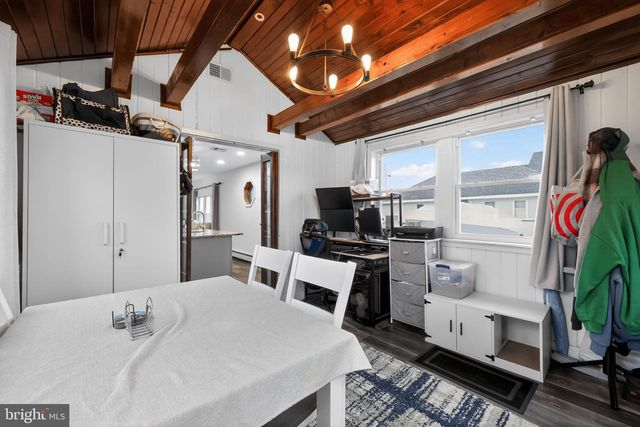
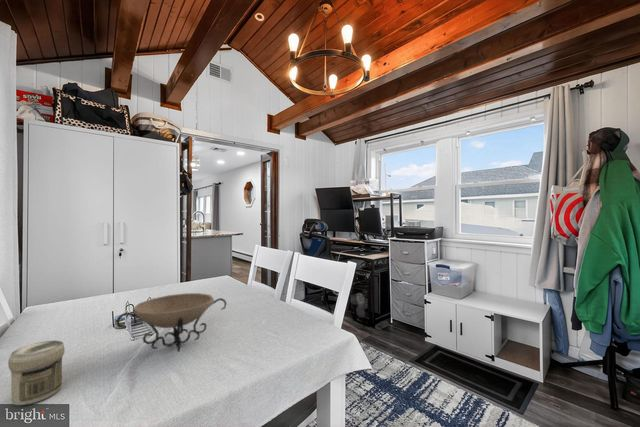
+ decorative bowl [115,292,228,353]
+ jar [7,340,66,406]
